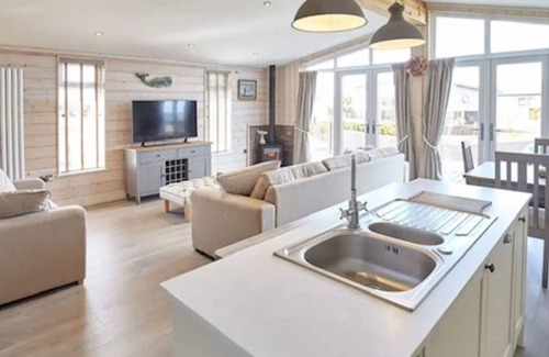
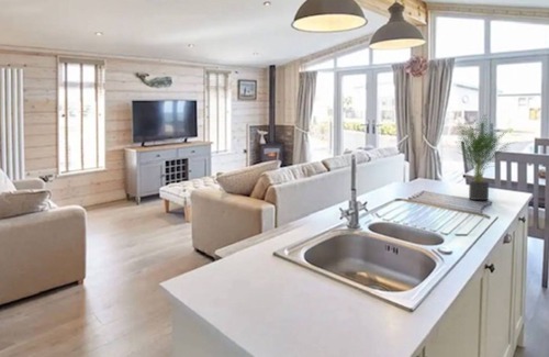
+ potted plant [453,112,517,201]
